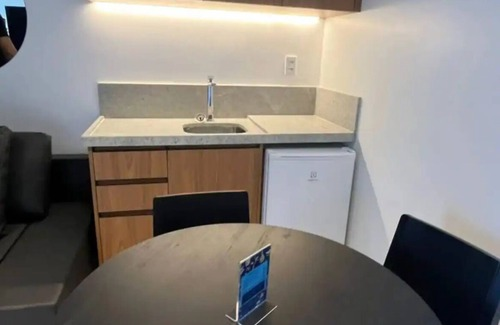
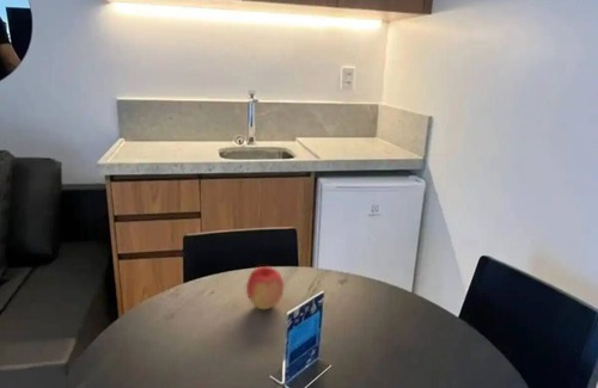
+ apple [245,265,285,310]
